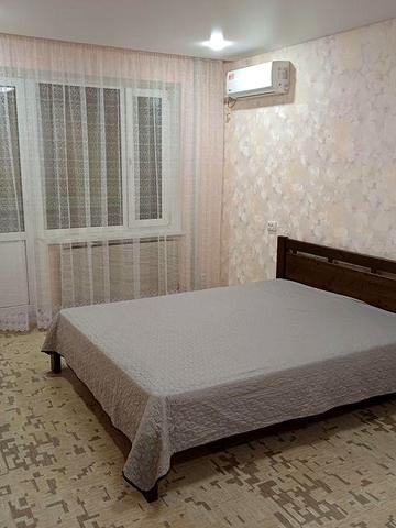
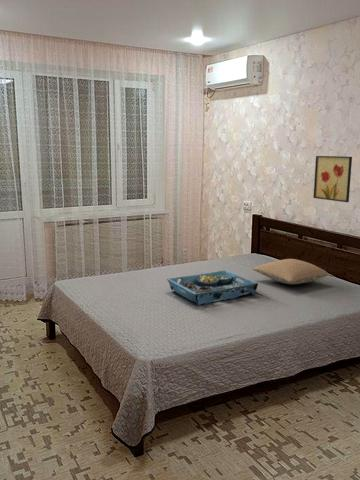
+ wall art [312,155,353,203]
+ pillow [252,258,329,285]
+ serving tray [166,269,259,306]
